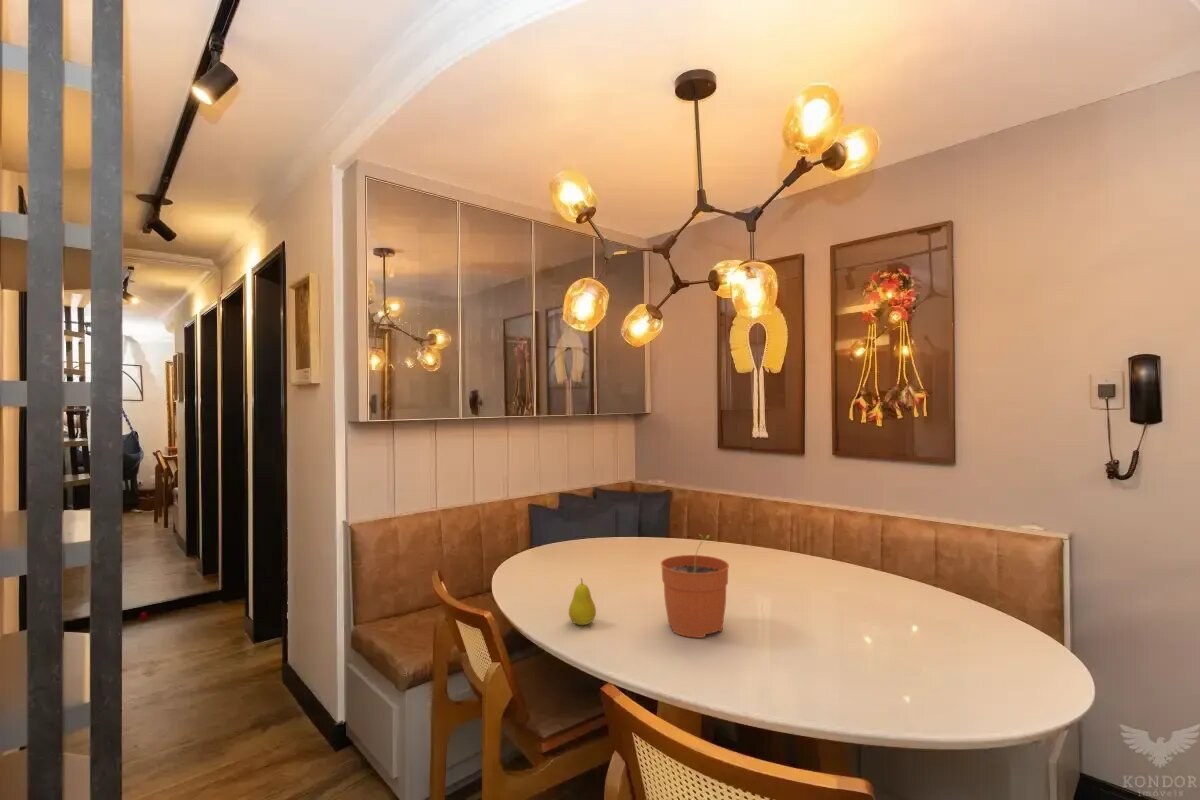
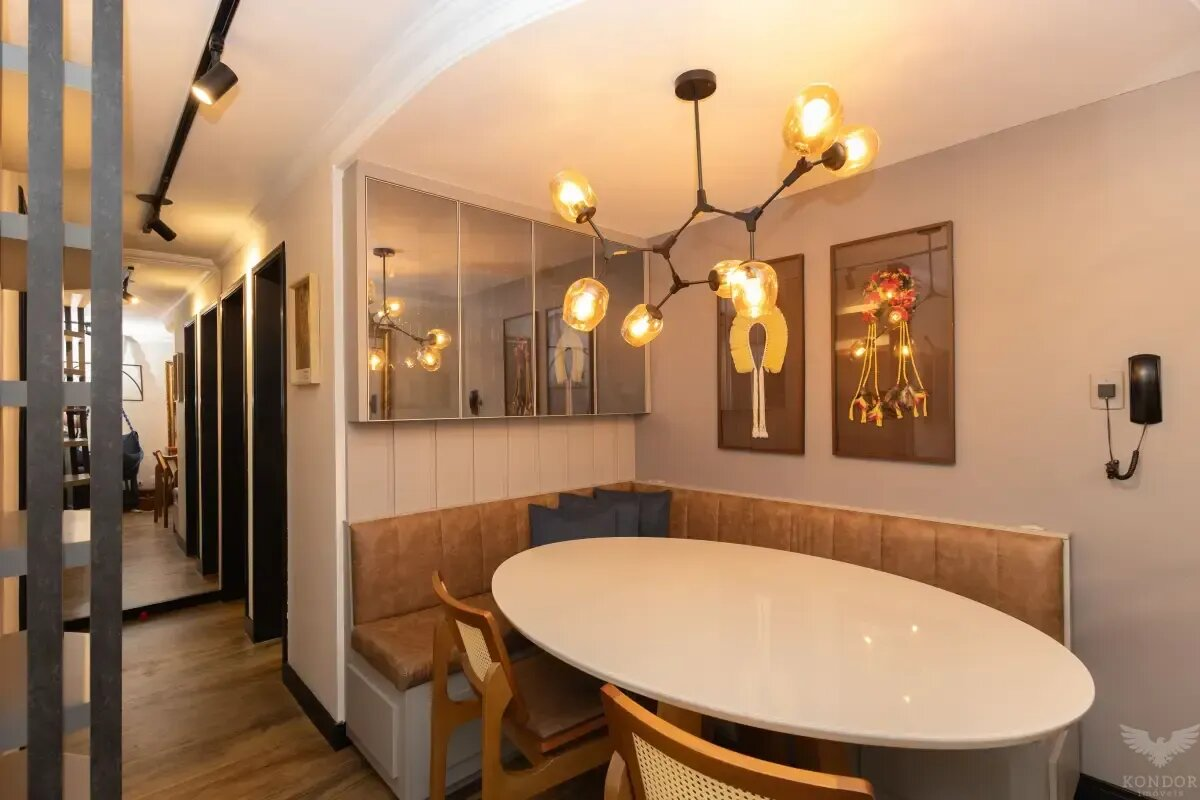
- fruit [568,577,597,626]
- plant pot [660,533,730,639]
